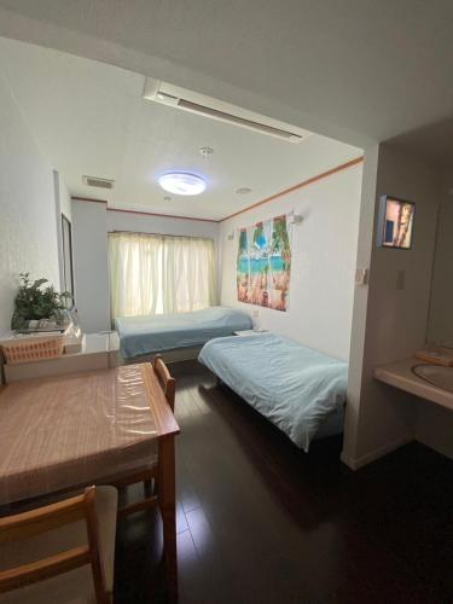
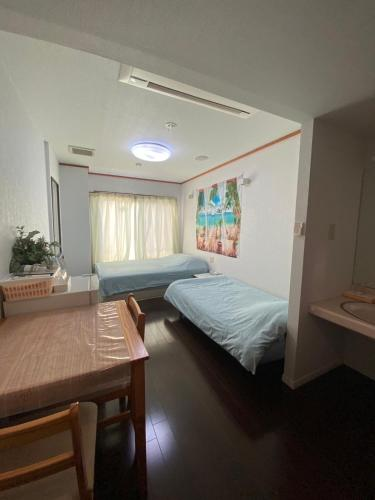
- wall art [374,194,417,251]
